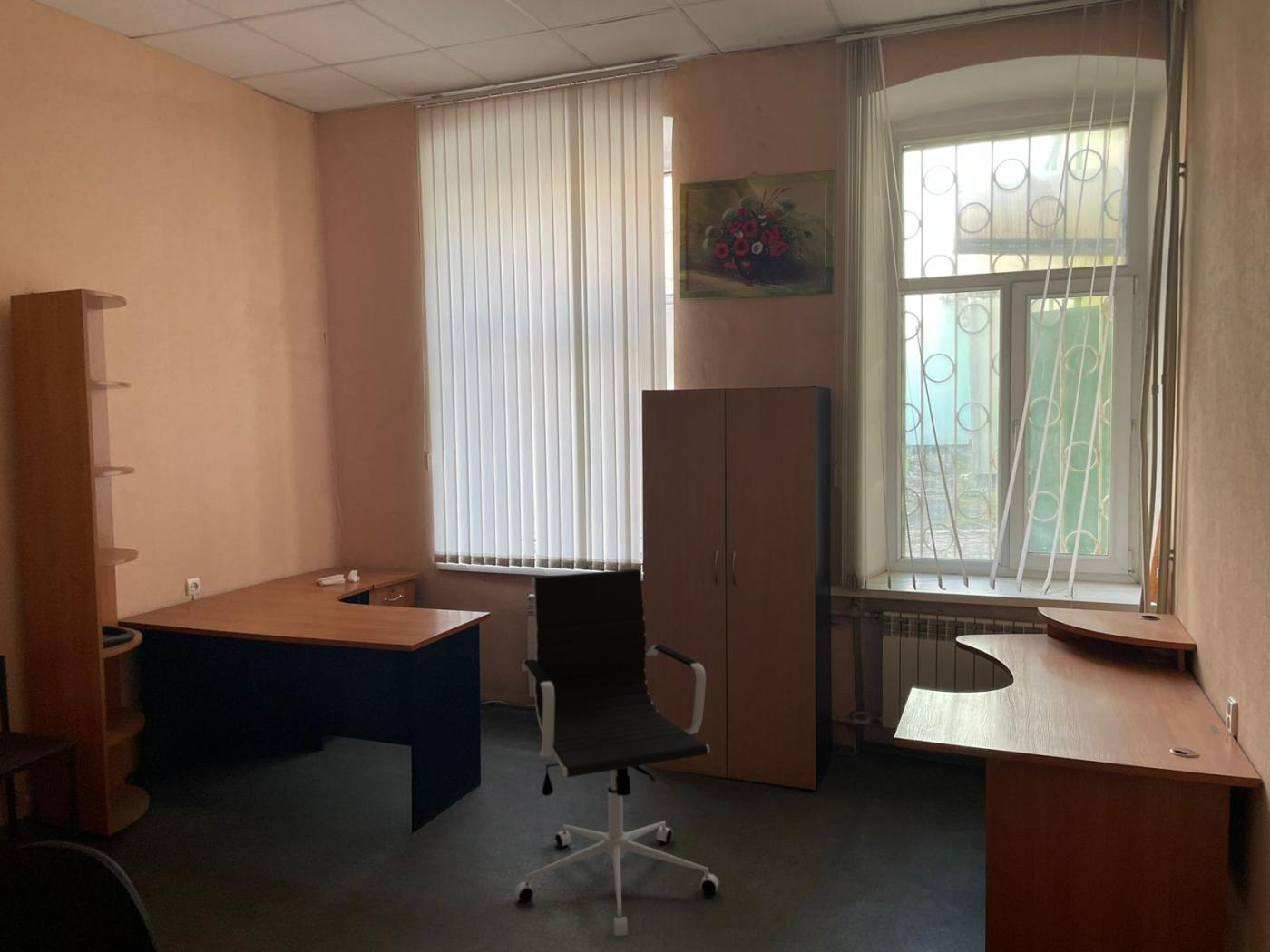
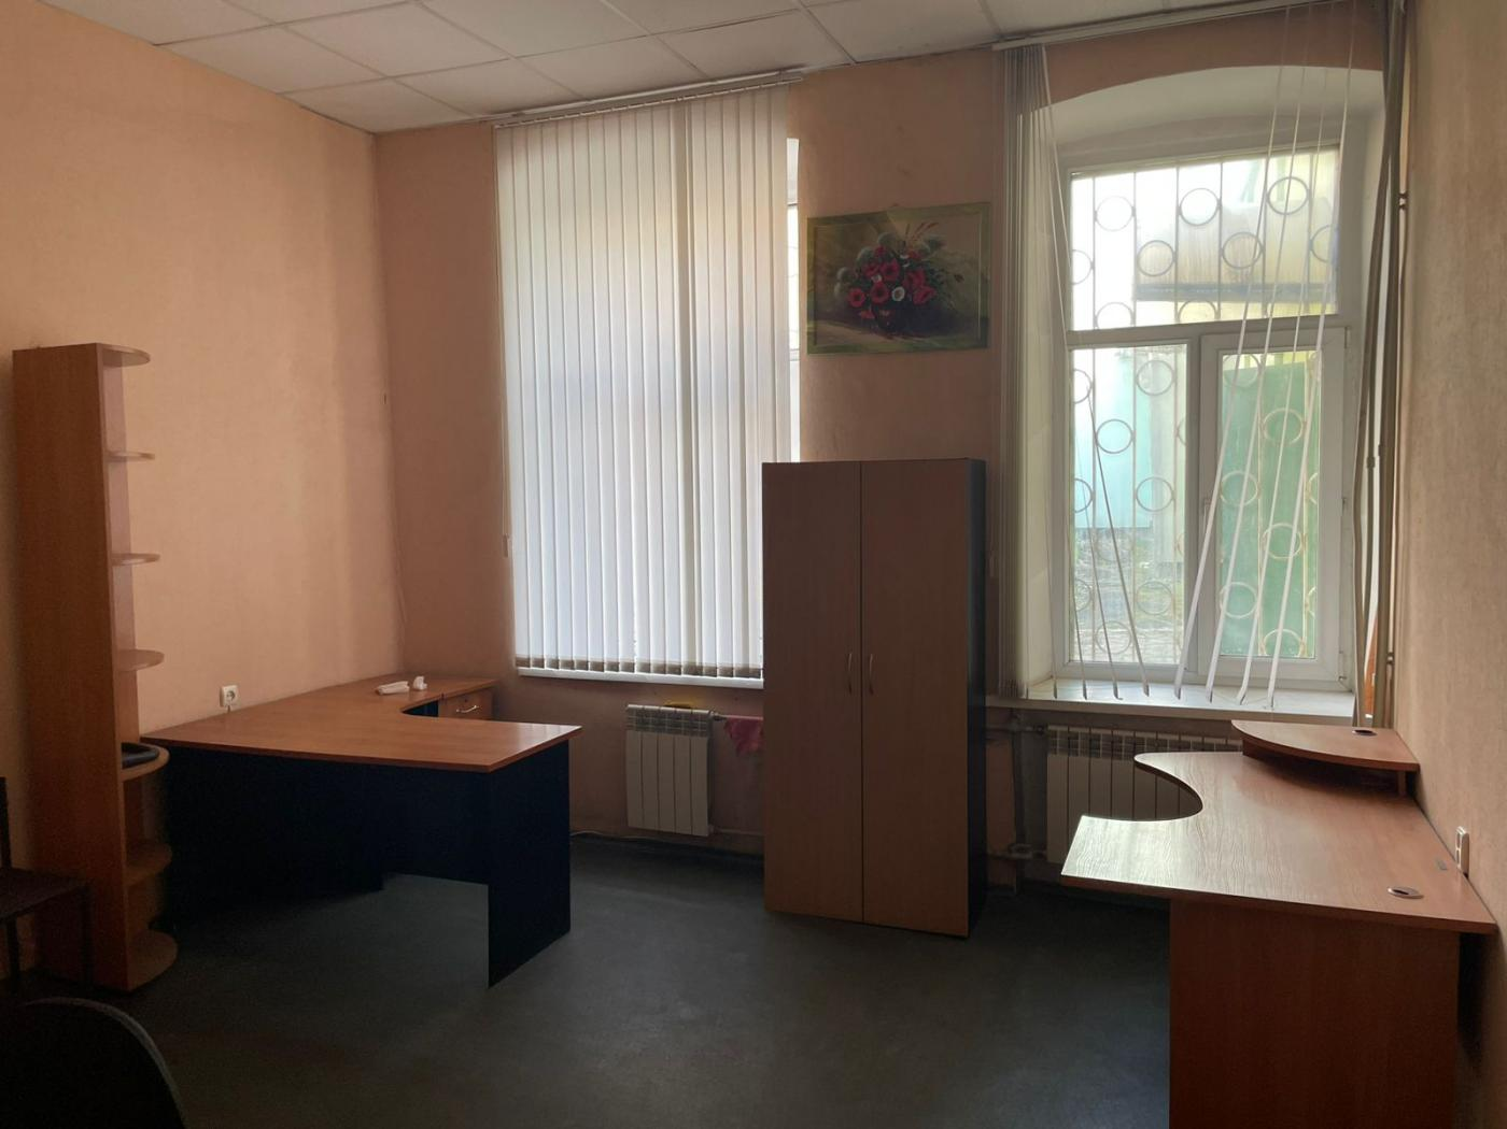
- office chair [514,568,719,937]
